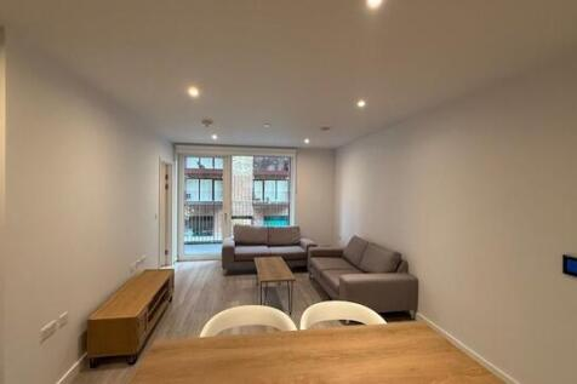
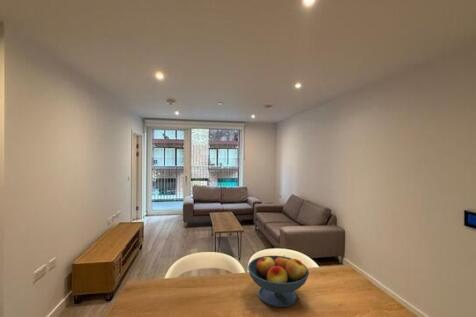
+ fruit bowl [247,255,310,308]
